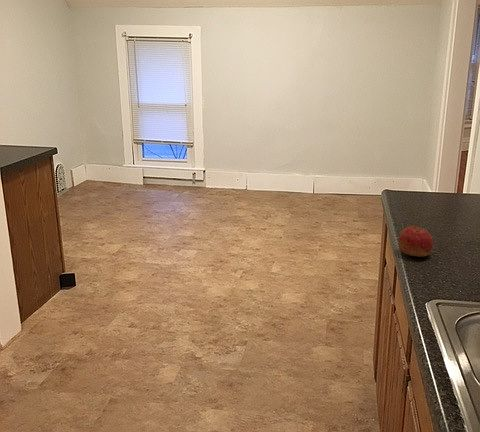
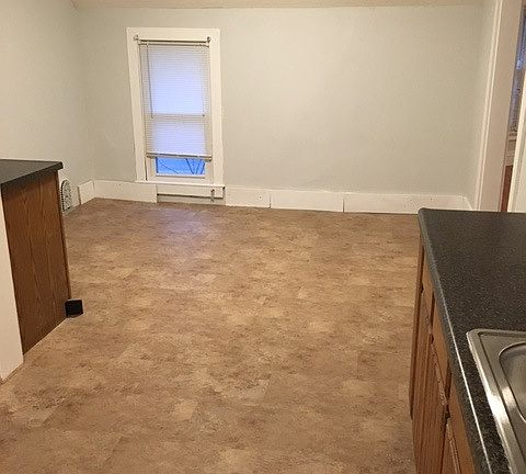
- apple [397,225,434,258]
